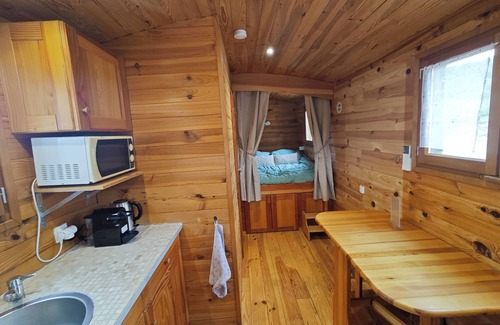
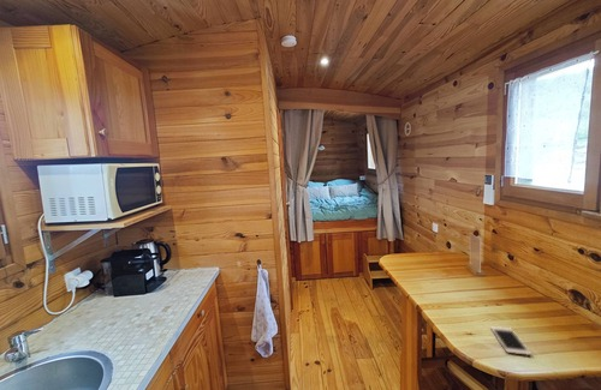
+ cell phone [489,325,532,356]
